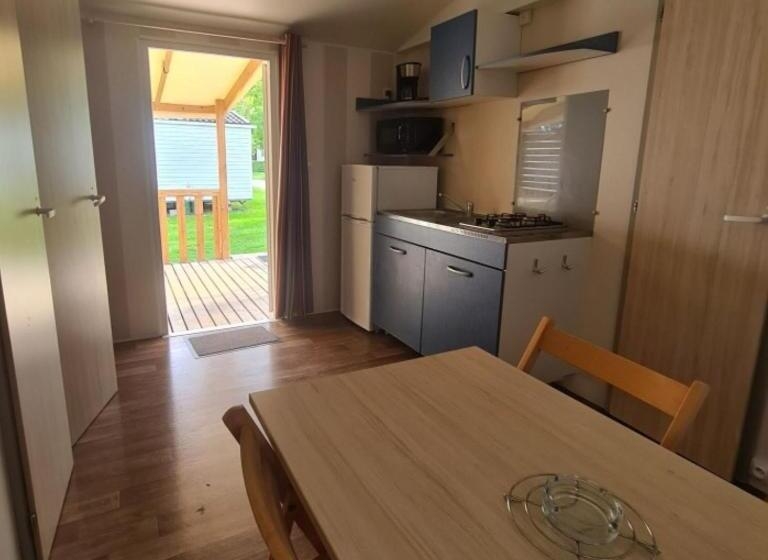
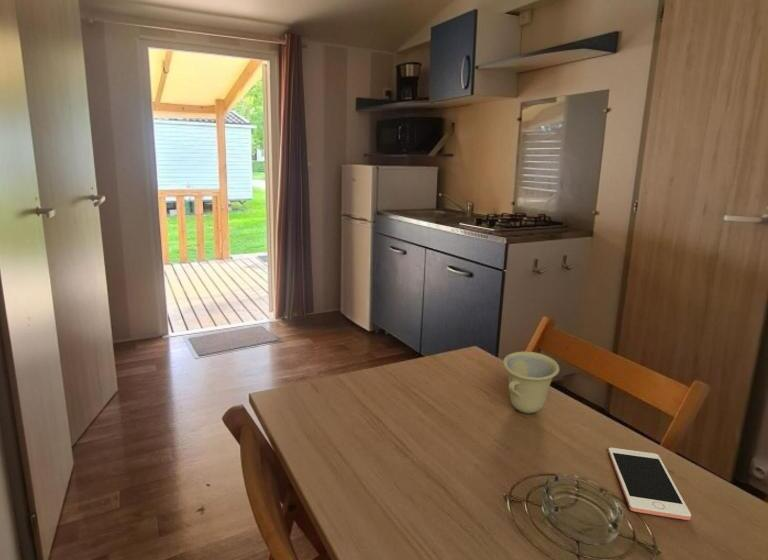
+ cell phone [607,447,692,521]
+ cup [502,351,560,414]
